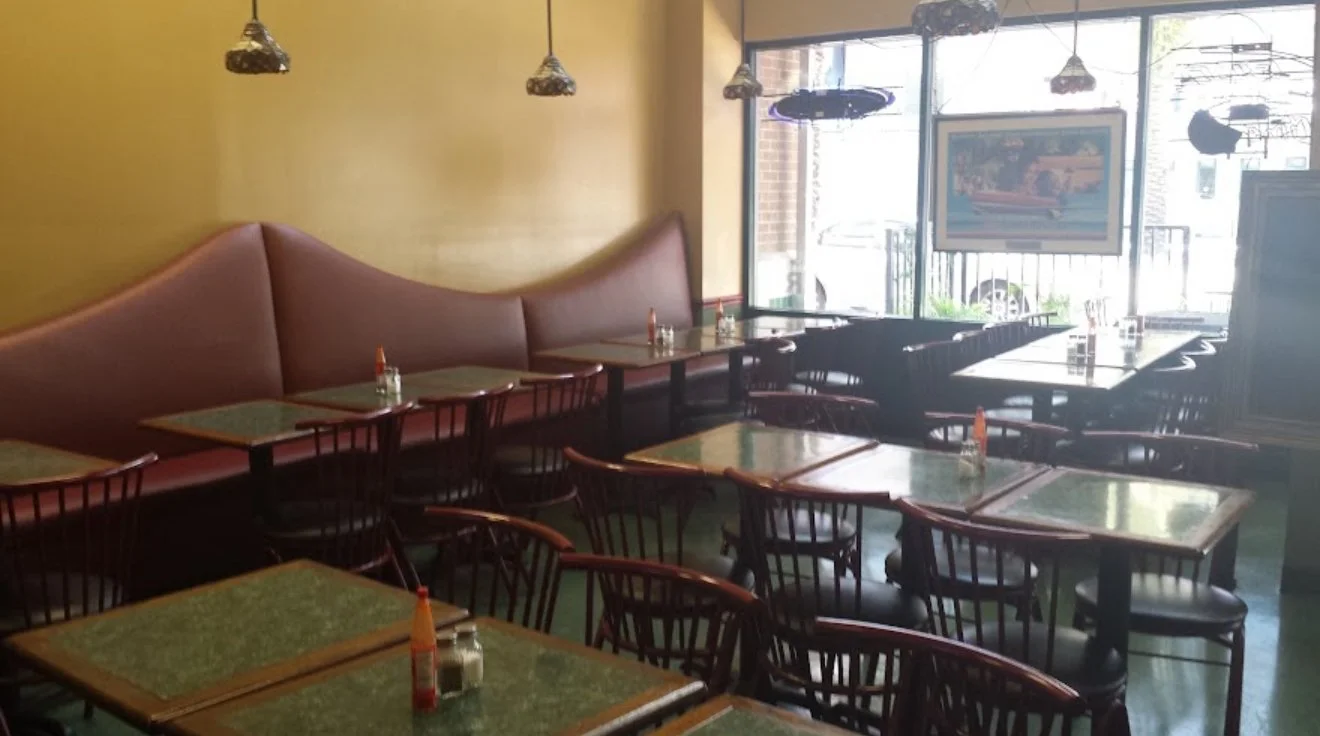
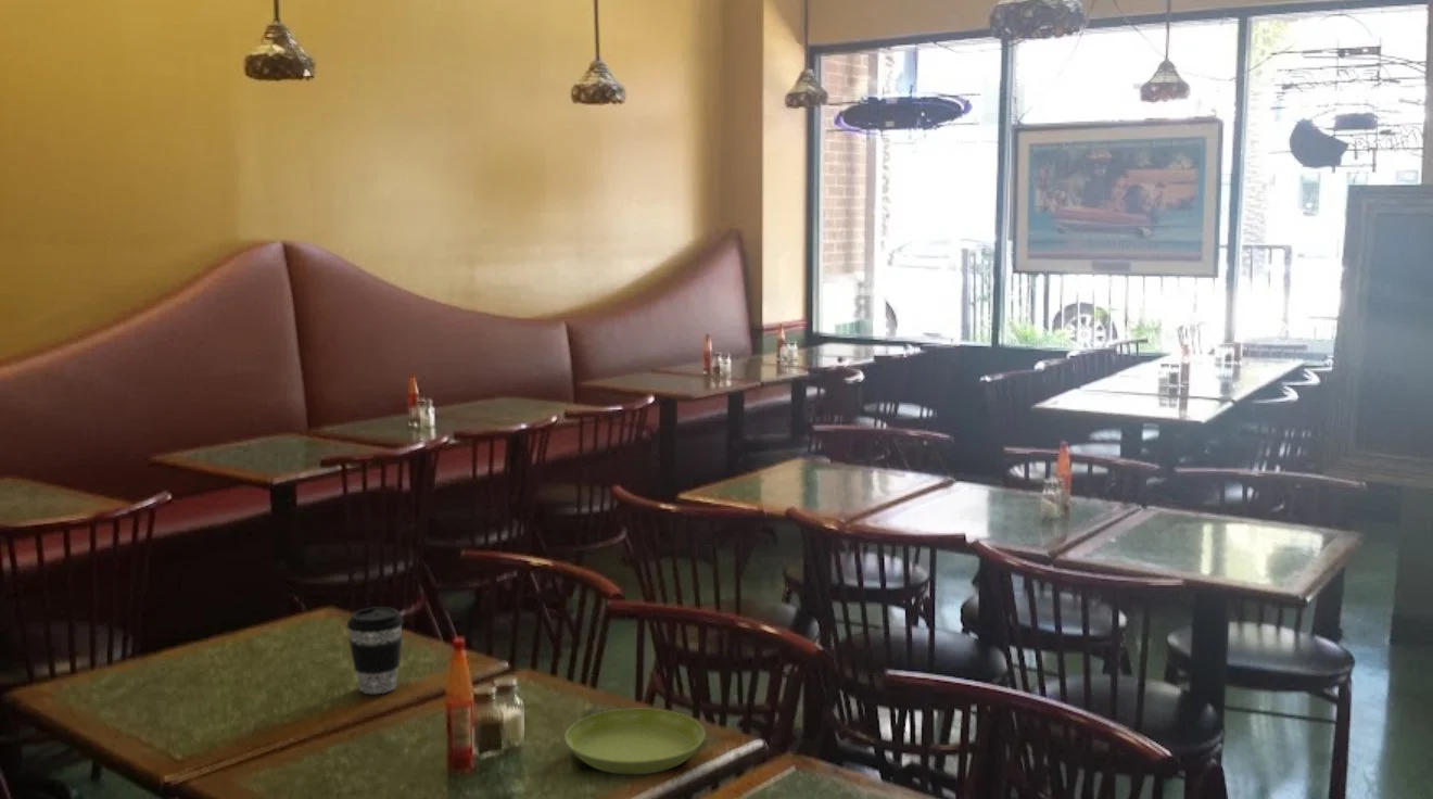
+ coffee cup [346,606,405,695]
+ saucer [563,708,706,775]
